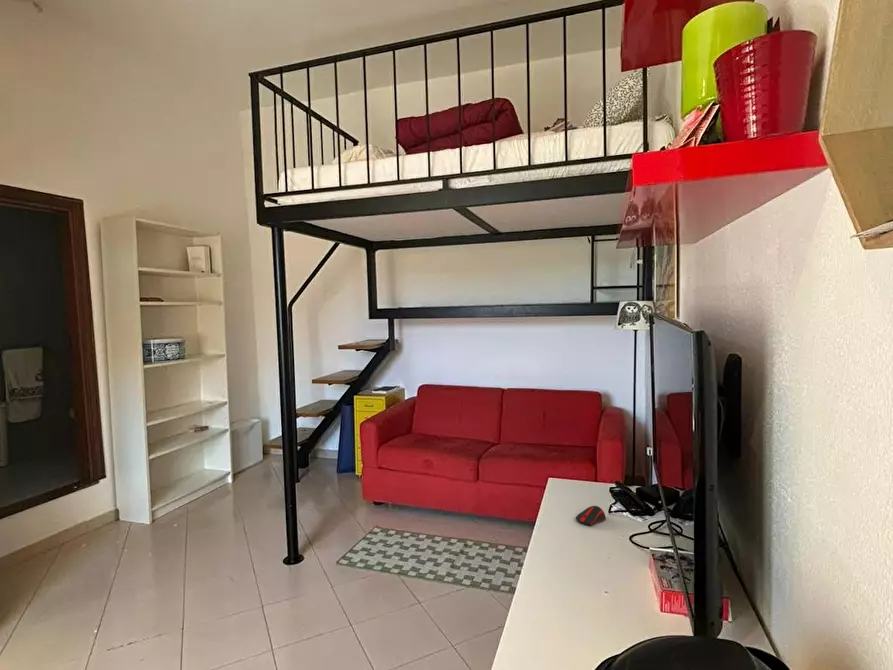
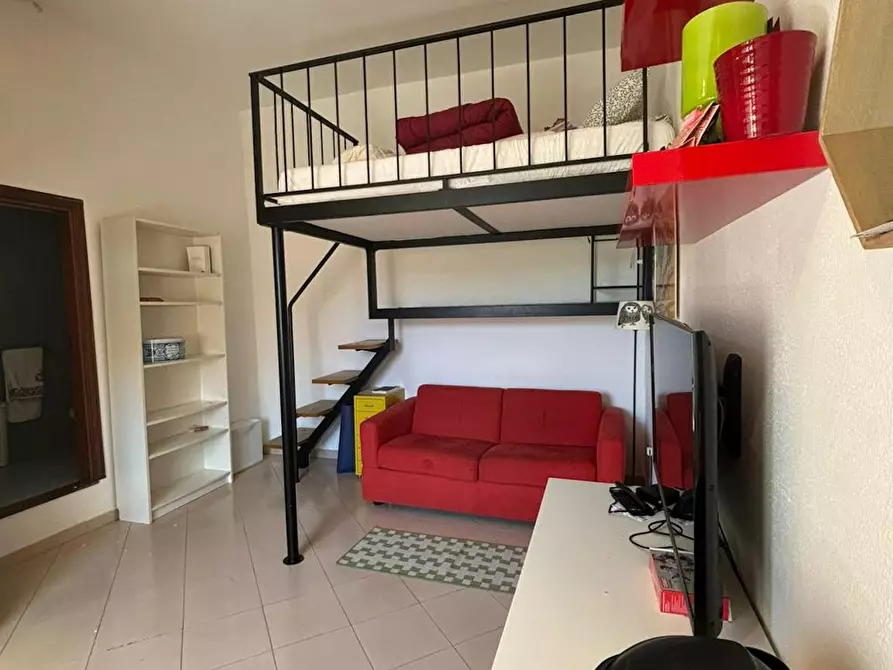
- computer mouse [575,505,607,527]
